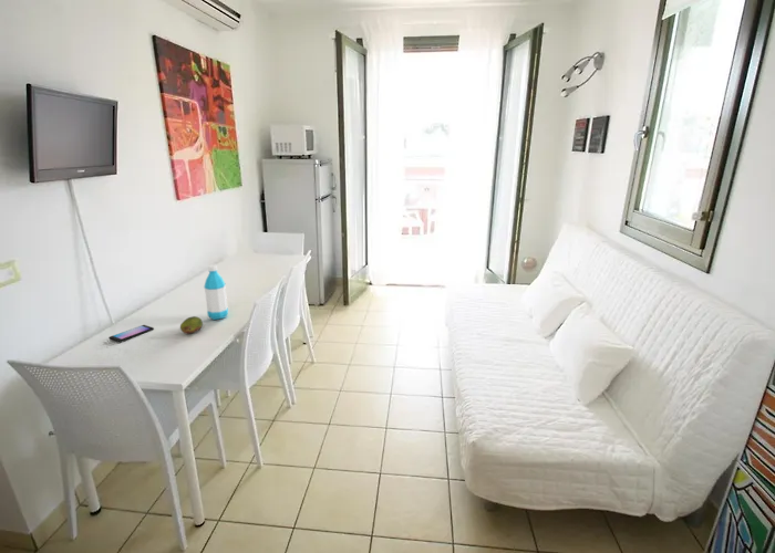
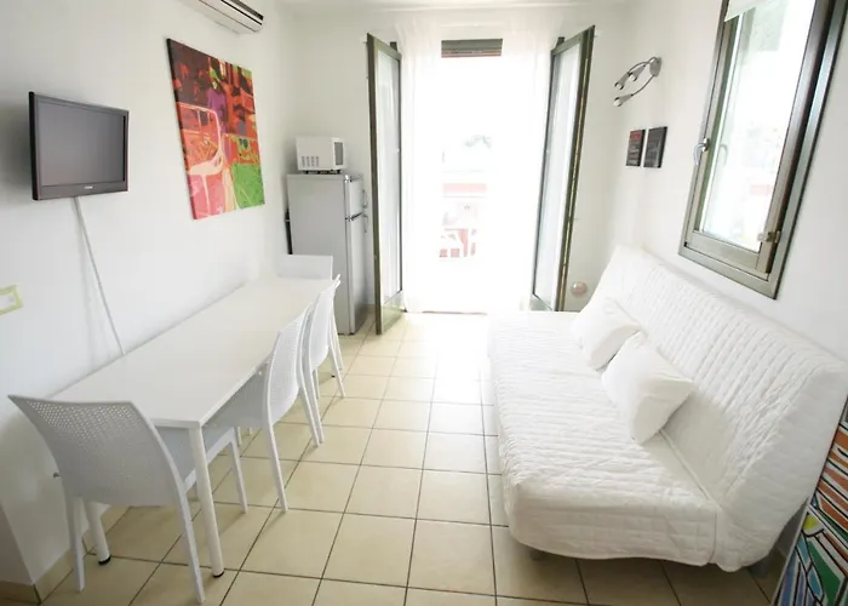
- water bottle [203,264,229,321]
- smartphone [107,324,155,344]
- fruit [179,315,204,335]
